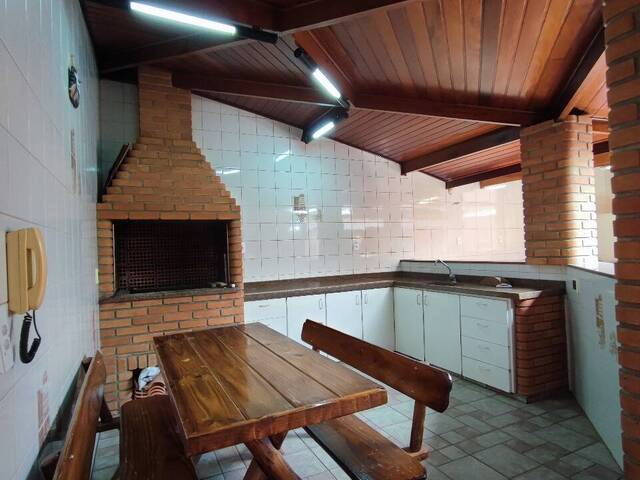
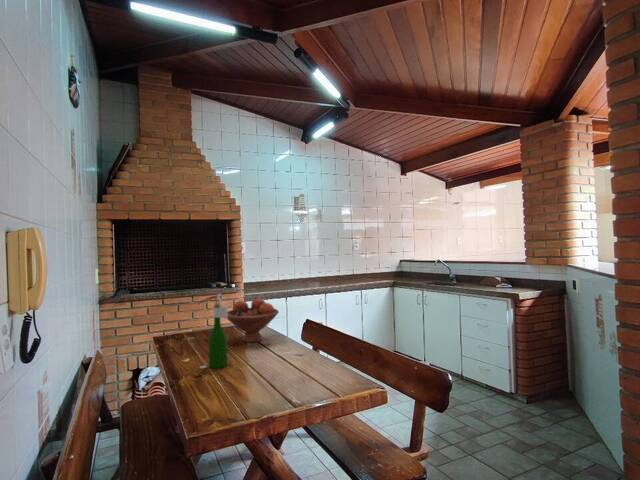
+ fruit bowl [226,297,280,343]
+ wine bottle [196,292,228,369]
